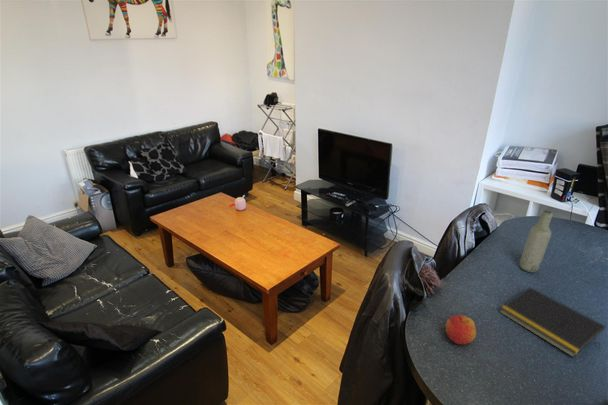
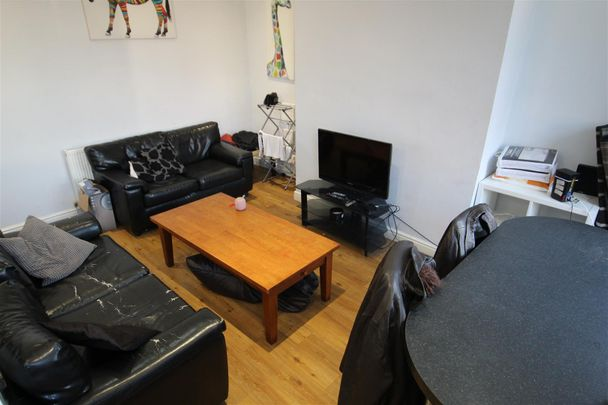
- notepad [498,286,606,358]
- bottle [519,209,554,273]
- apple [445,314,477,345]
